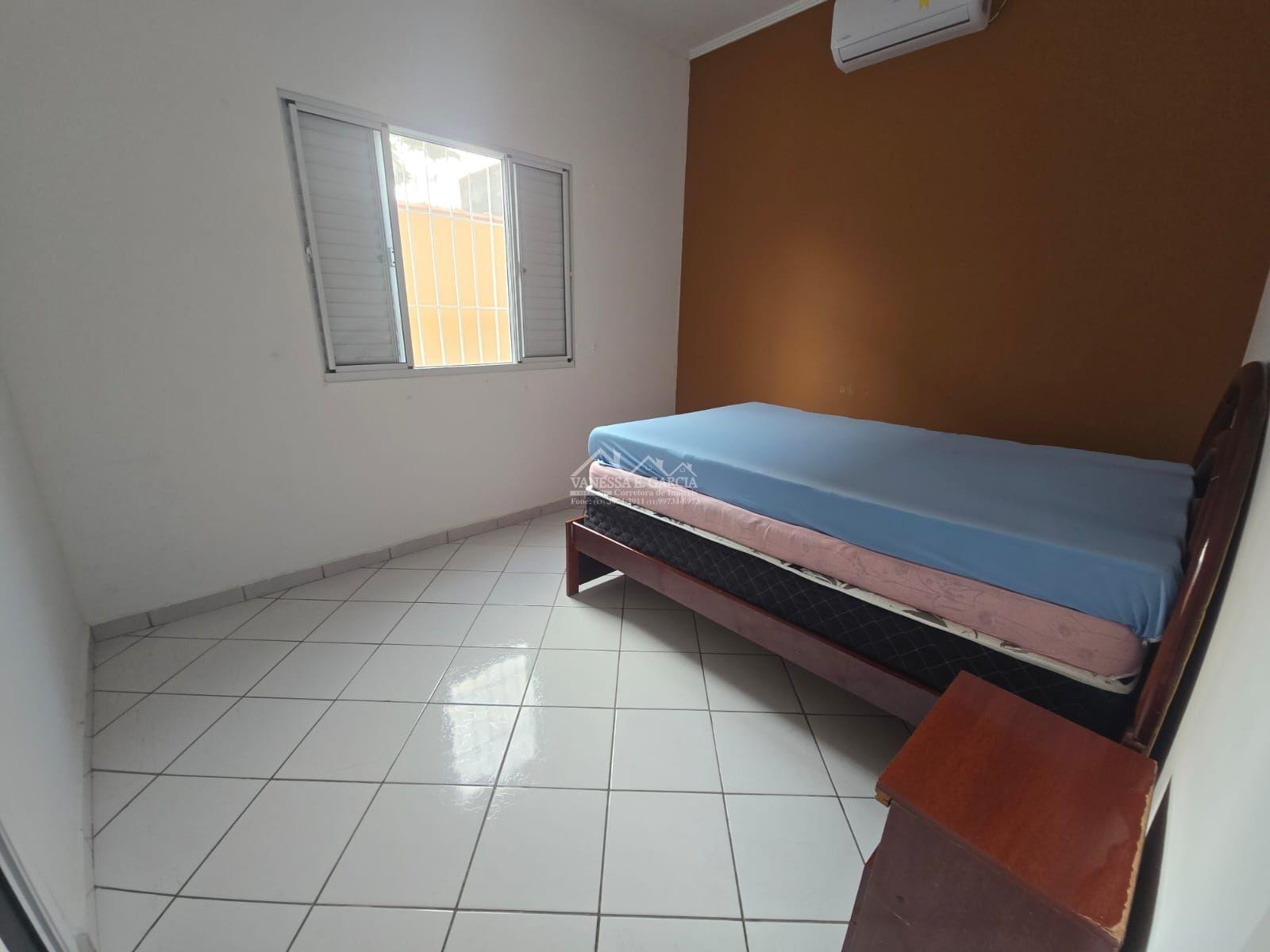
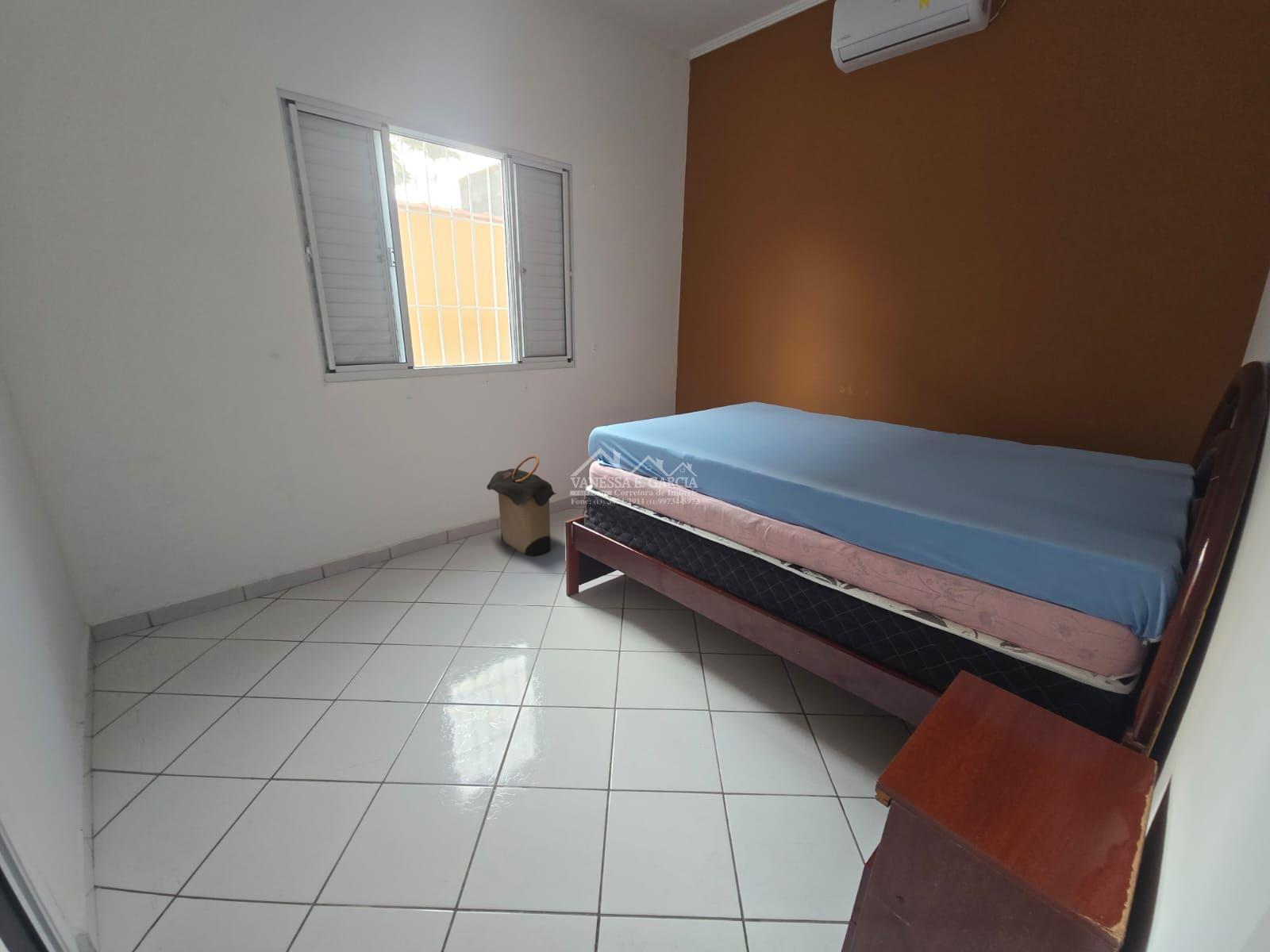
+ laundry hamper [486,455,558,557]
